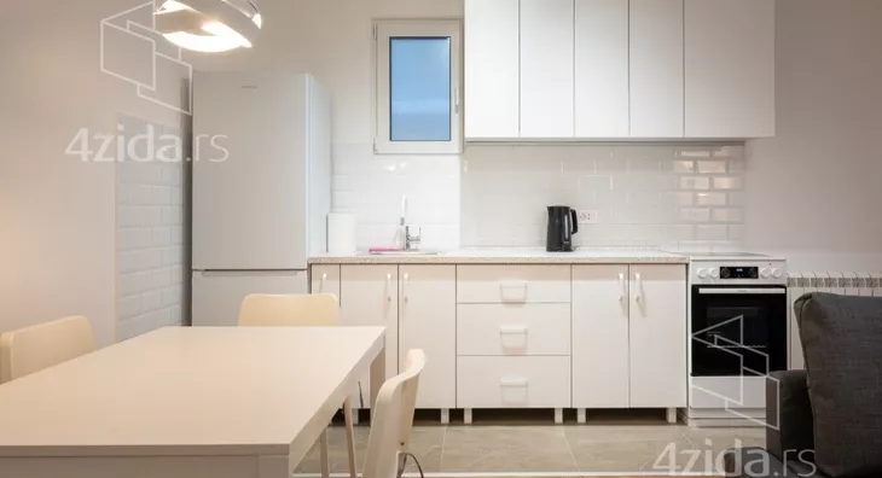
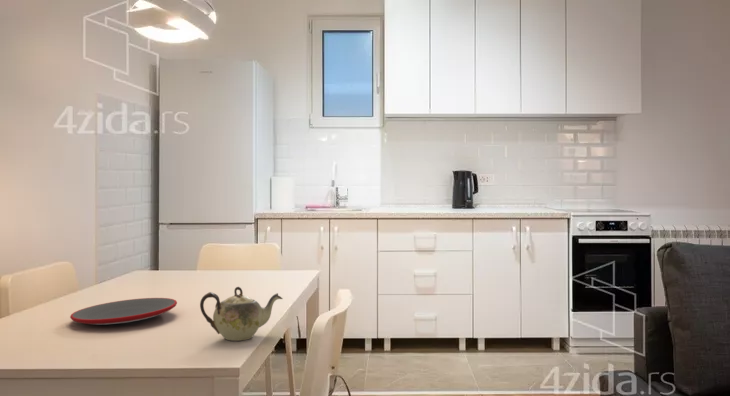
+ plate [69,297,178,326]
+ teapot [199,286,284,342]
